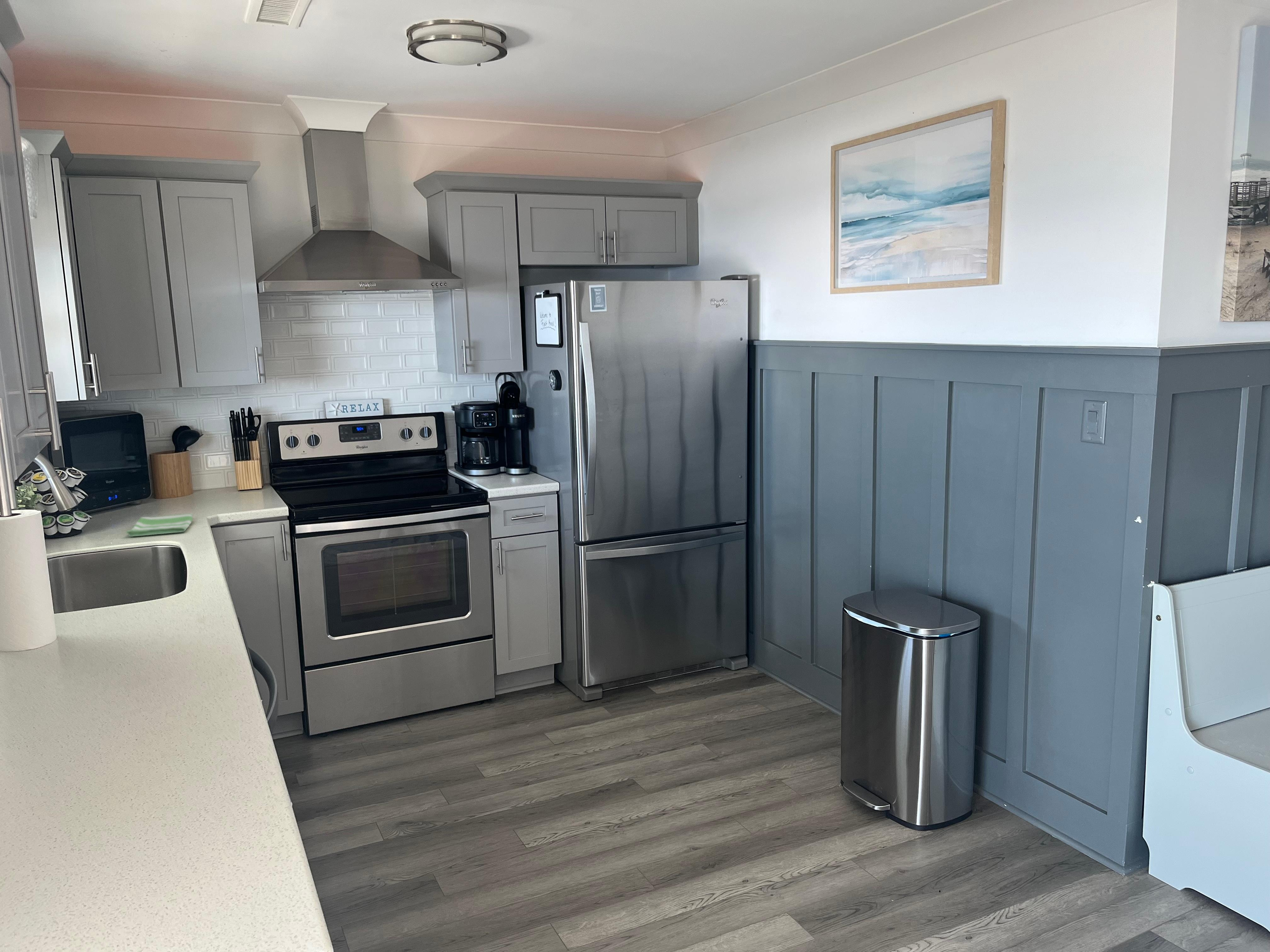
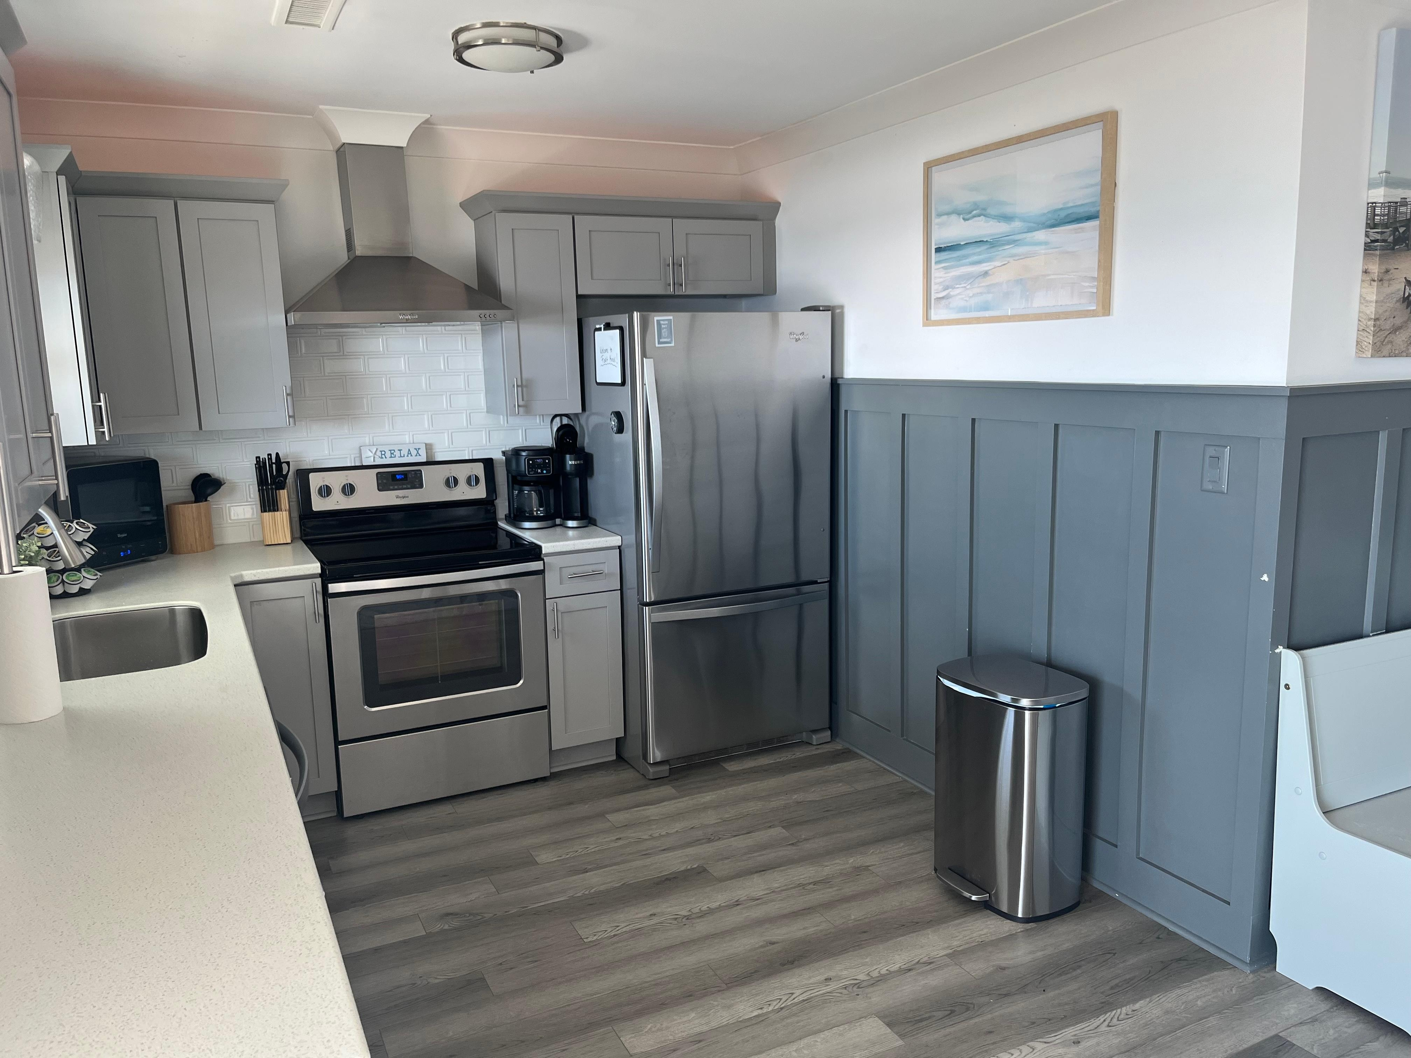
- dish towel [125,513,193,537]
